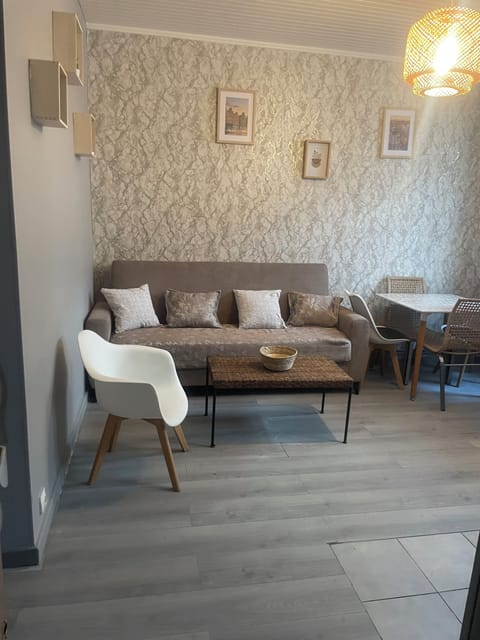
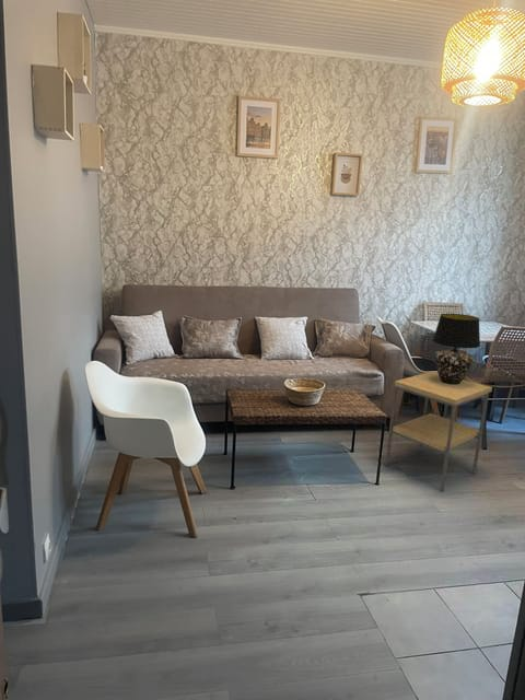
+ side table [384,371,493,492]
+ table lamp [432,313,481,385]
